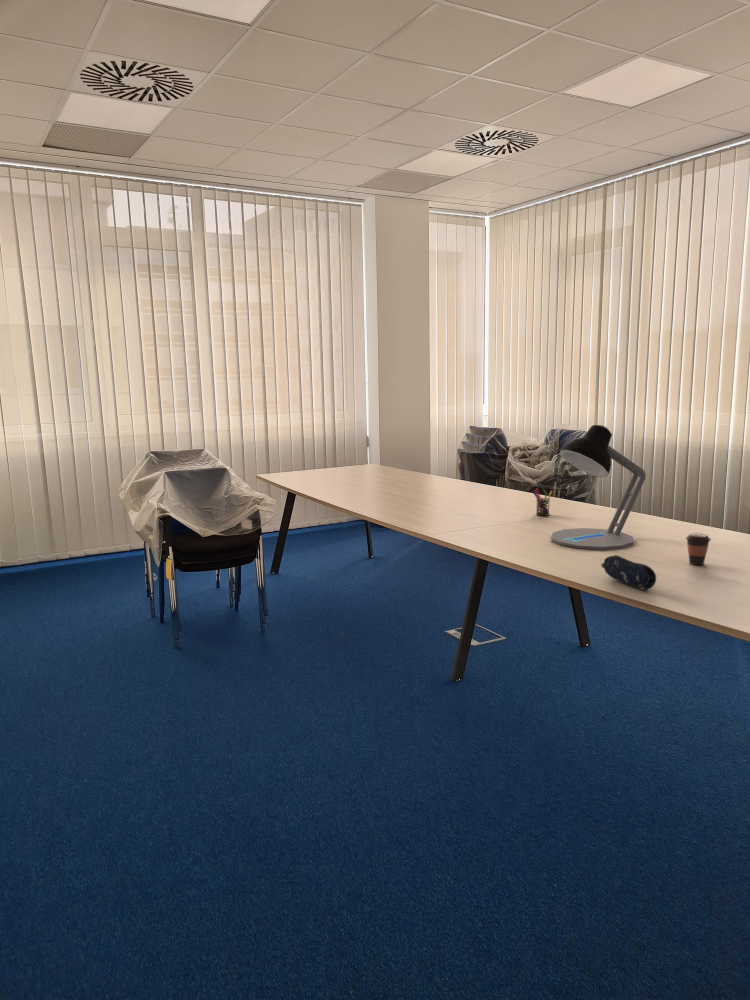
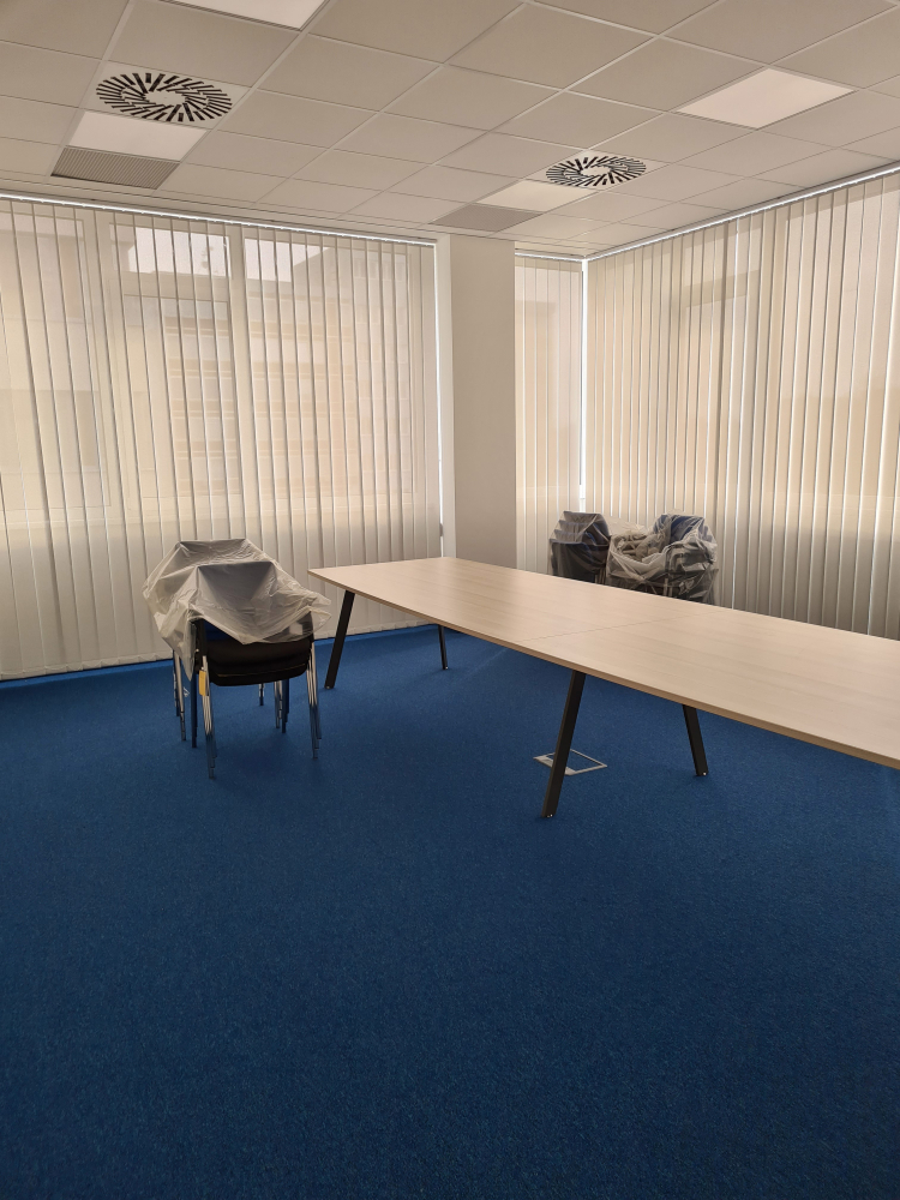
- desk lamp [550,424,647,551]
- pen holder [532,487,554,517]
- pencil case [600,554,657,592]
- coffee cup [685,532,712,566]
